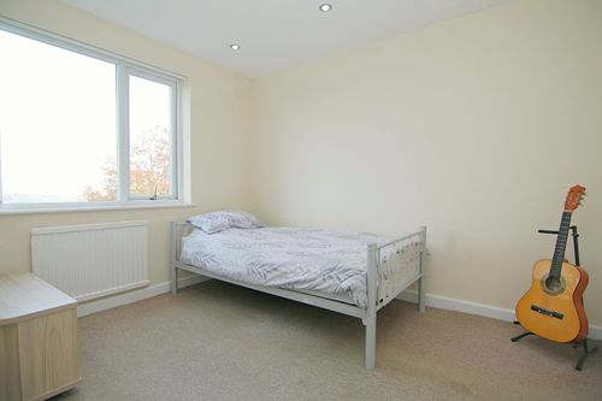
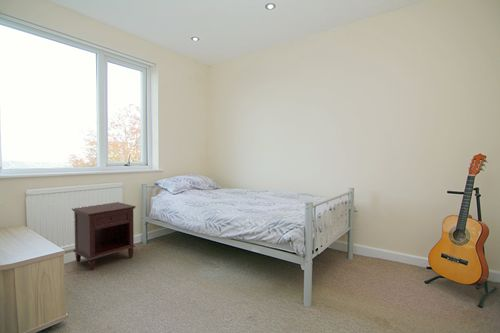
+ nightstand [71,201,137,271]
